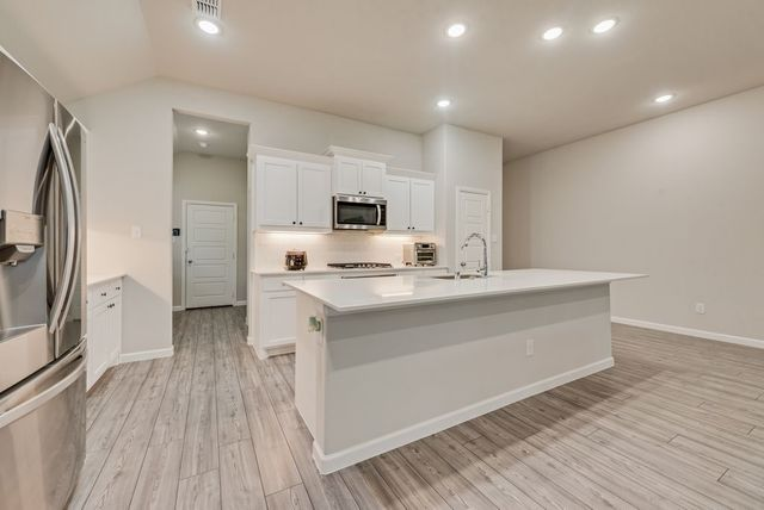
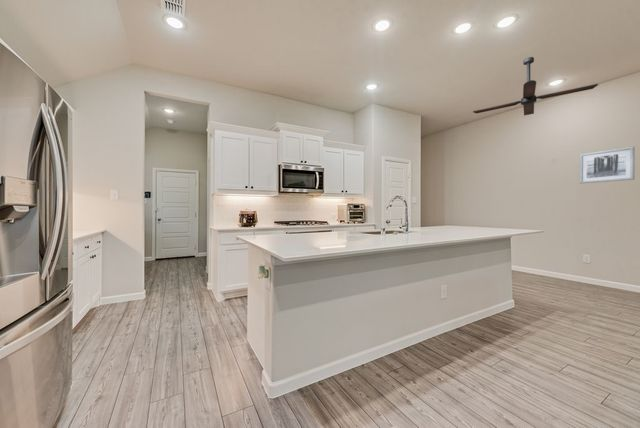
+ wall art [579,146,635,184]
+ ceiling fan [472,56,599,116]
